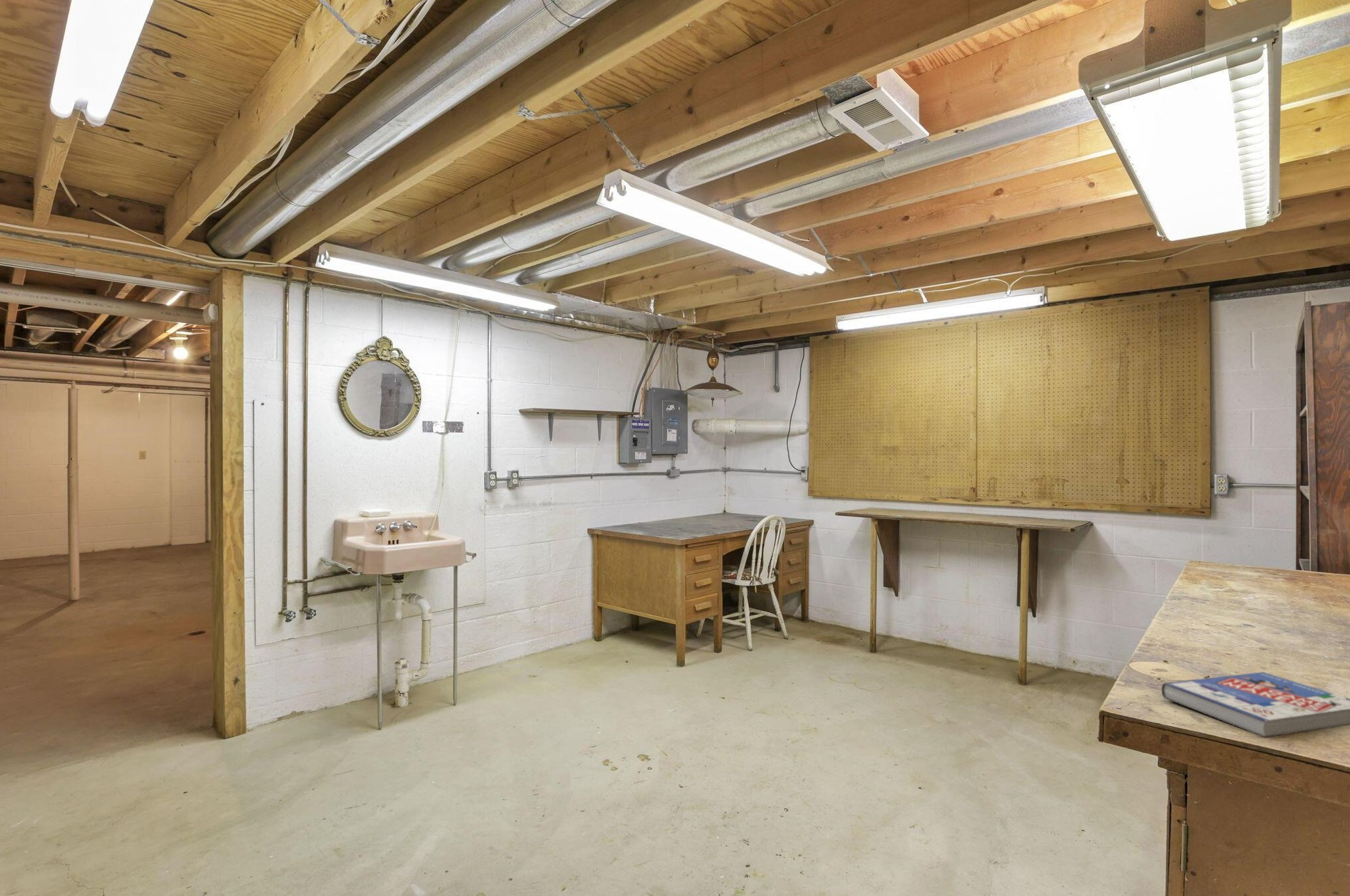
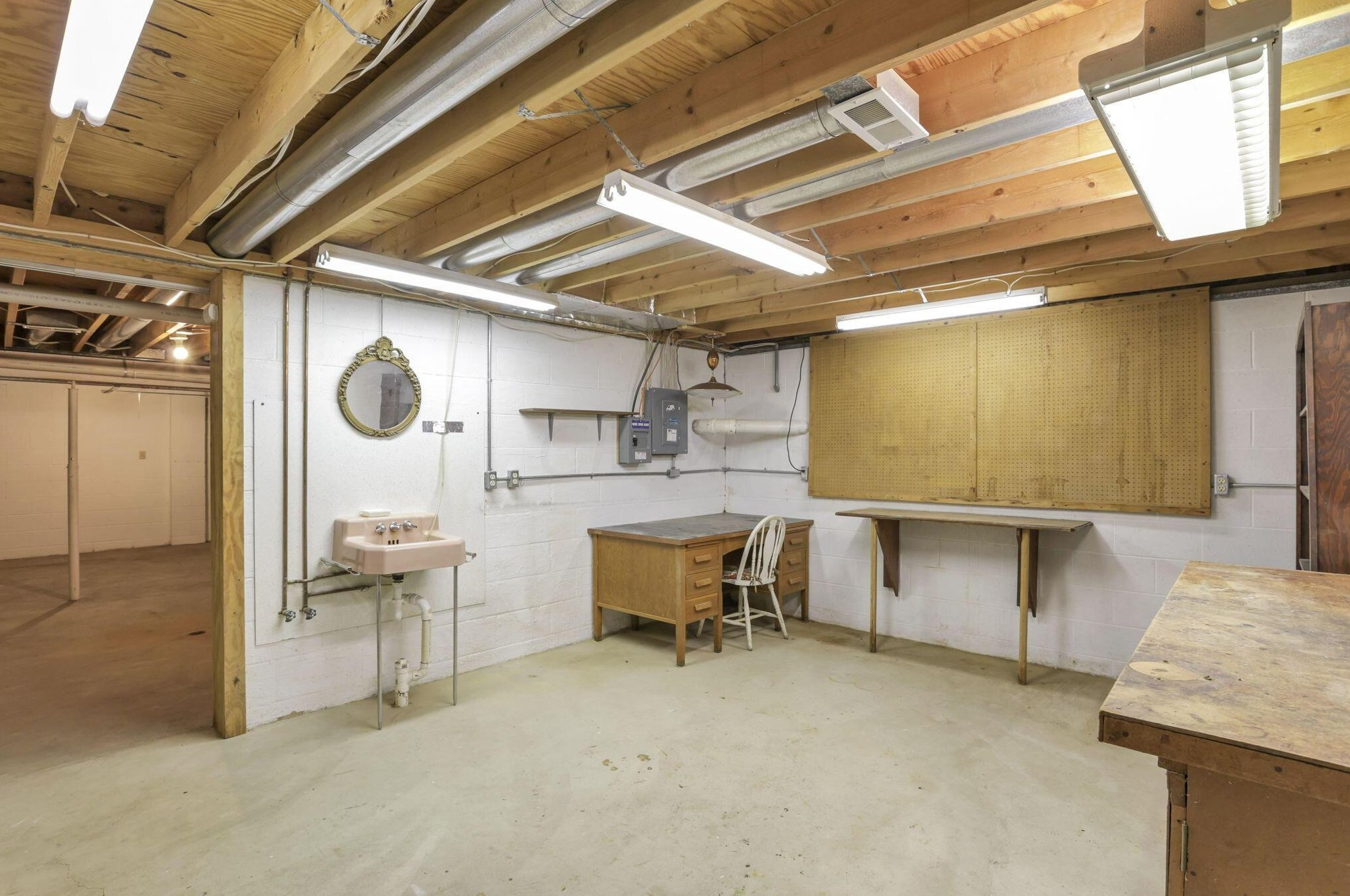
- book [1161,671,1350,738]
